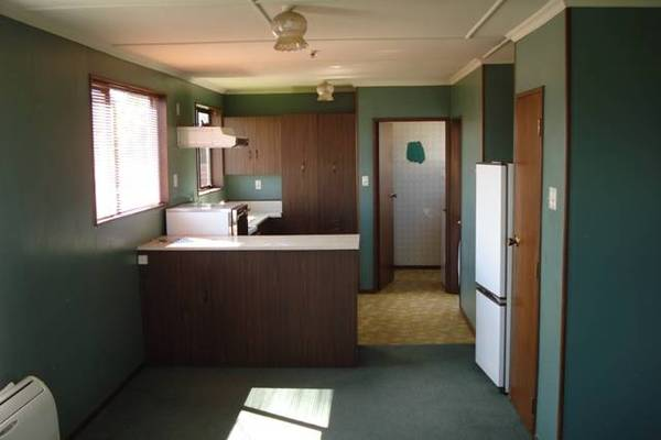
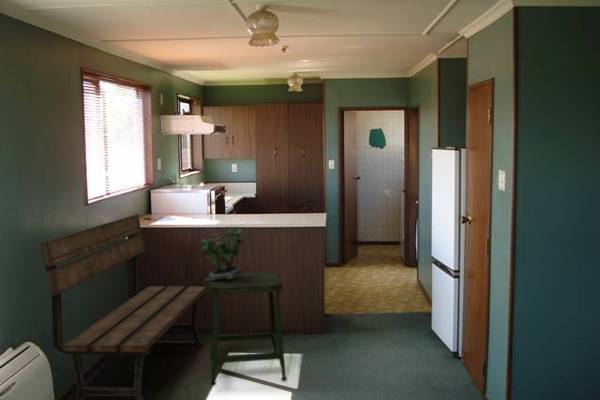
+ potted plant [199,226,248,281]
+ stool [208,271,288,386]
+ bench [39,213,207,400]
